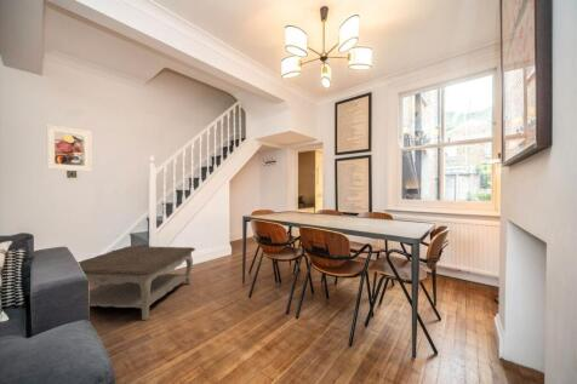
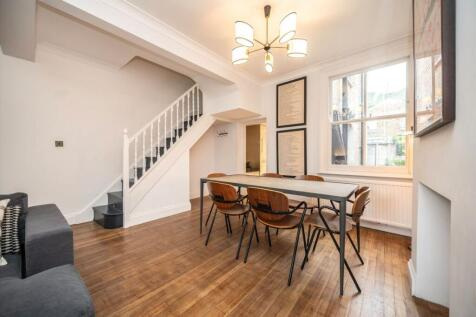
- coffee table [76,245,196,321]
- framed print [45,124,93,172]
